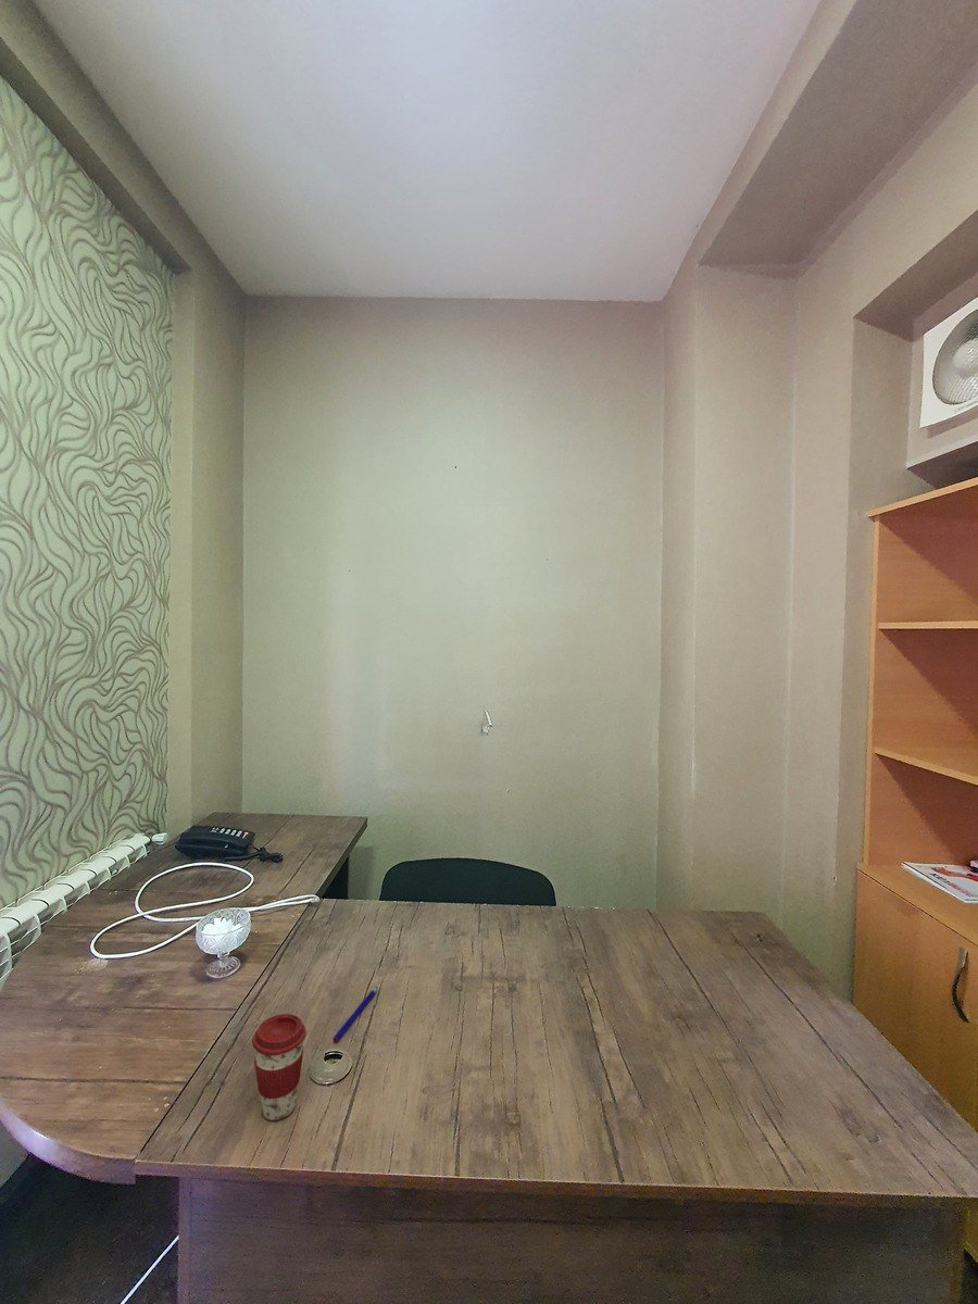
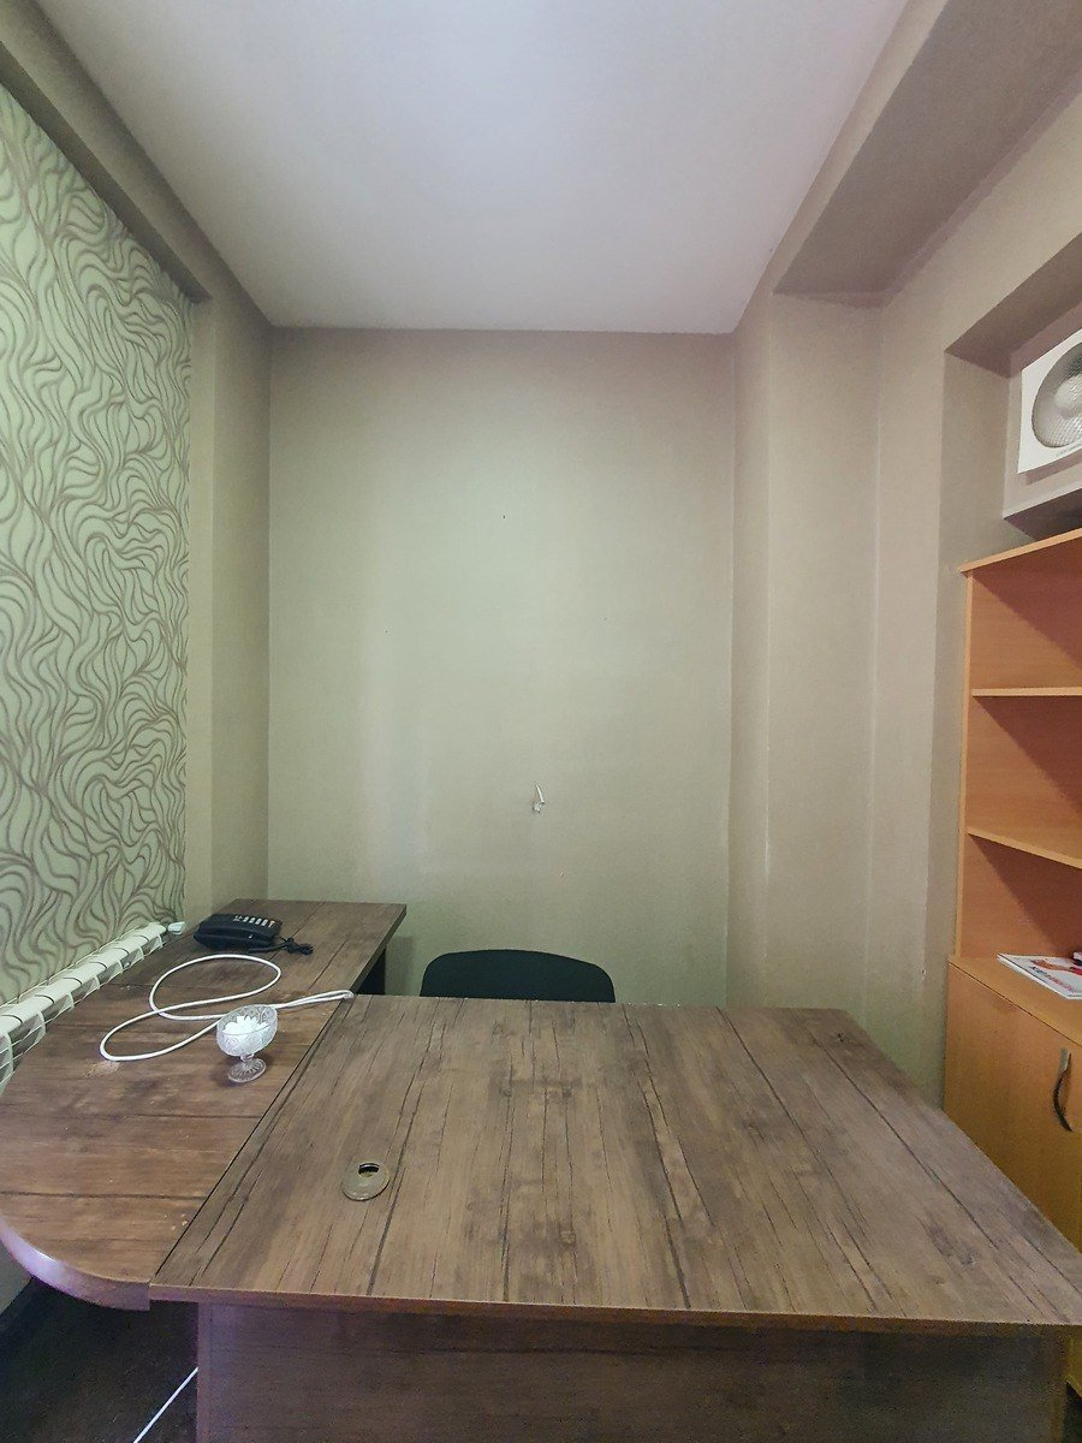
- coffee cup [251,1013,308,1121]
- pen [331,986,379,1043]
